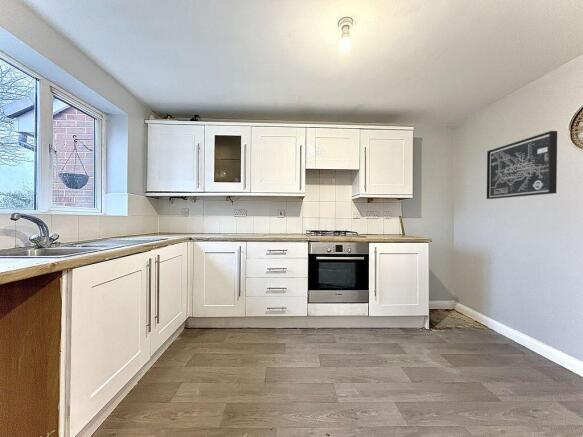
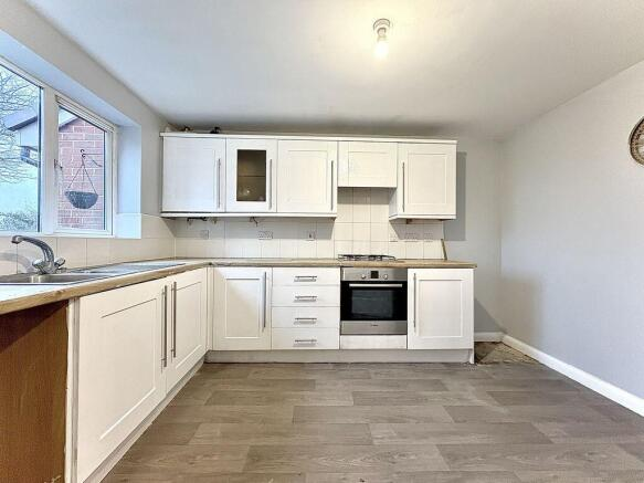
- wall art [486,130,558,200]
